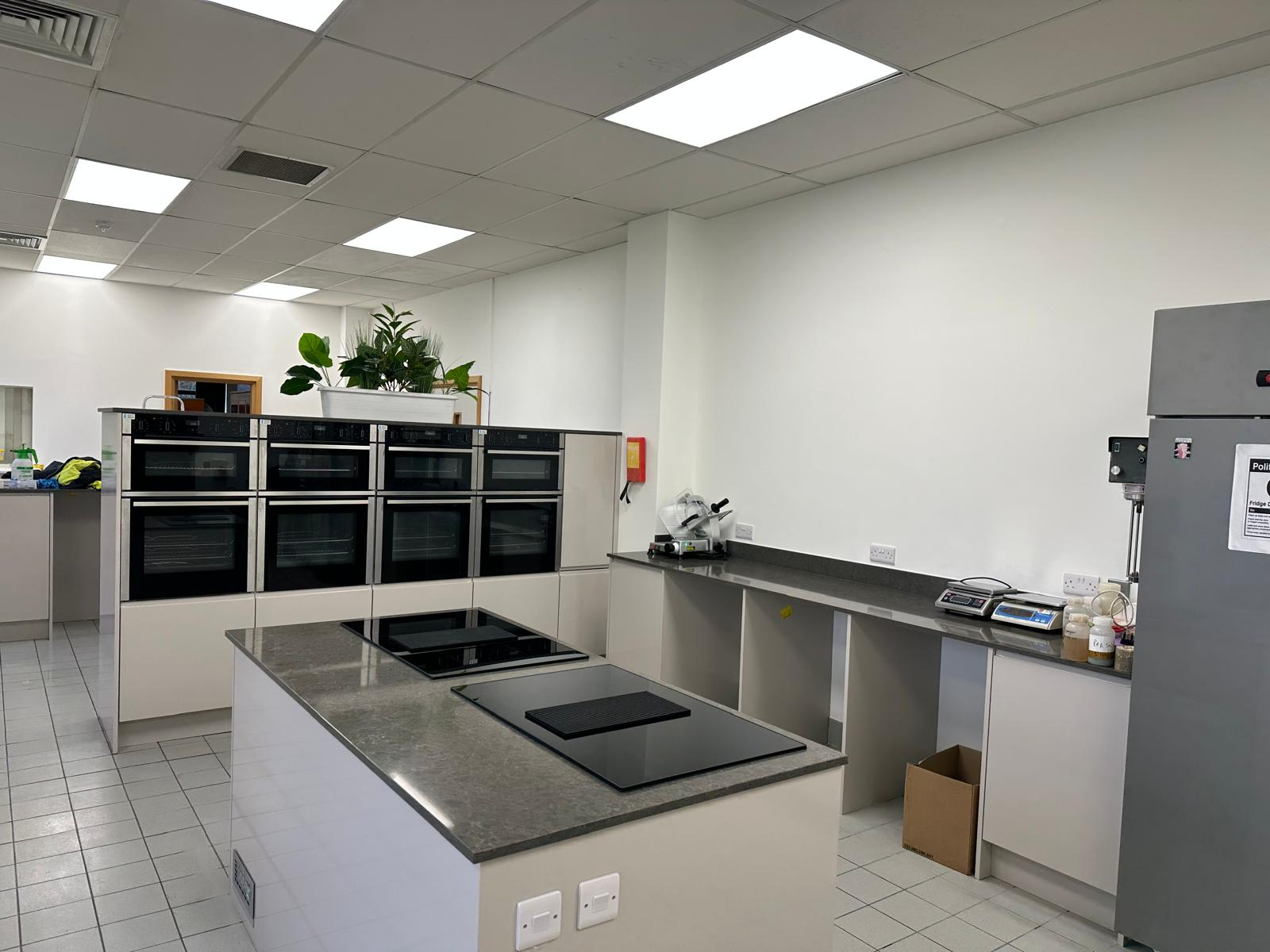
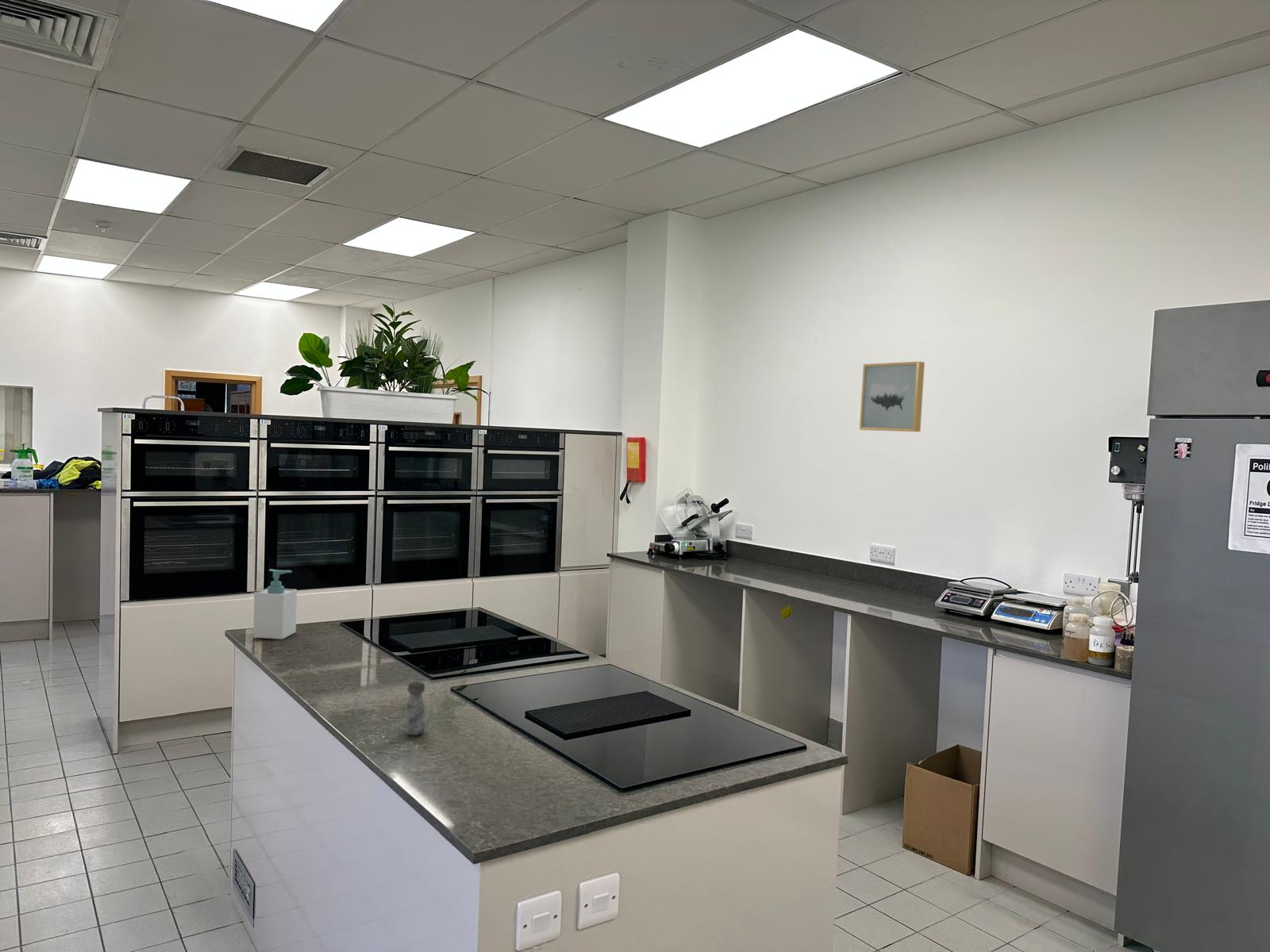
+ wall art [859,361,926,432]
+ salt shaker [402,681,428,736]
+ soap bottle [252,568,298,640]
